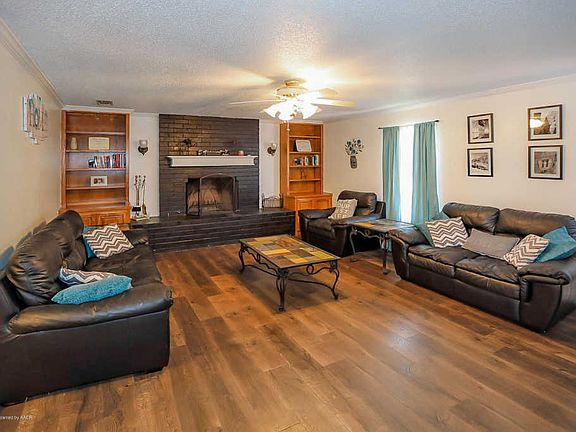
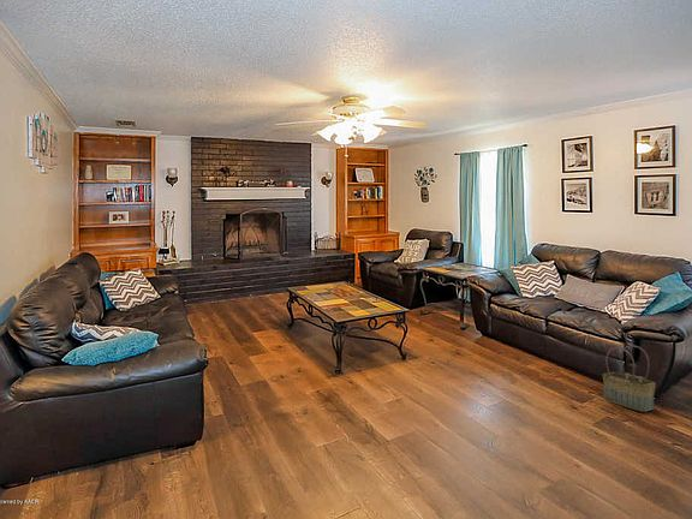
+ basket [602,345,657,413]
